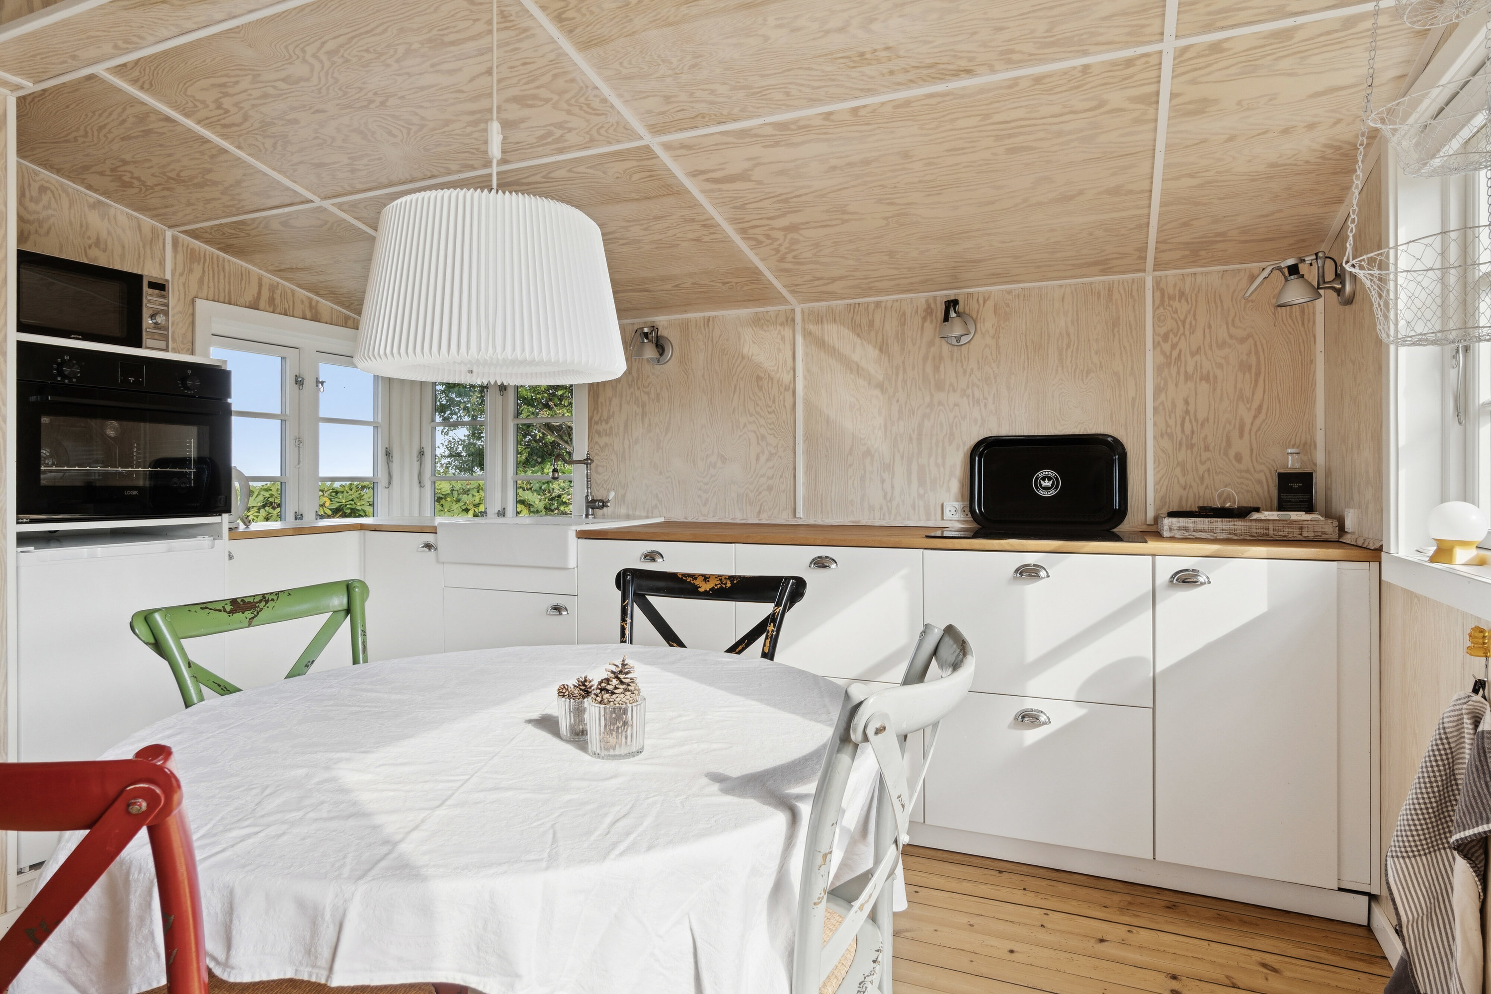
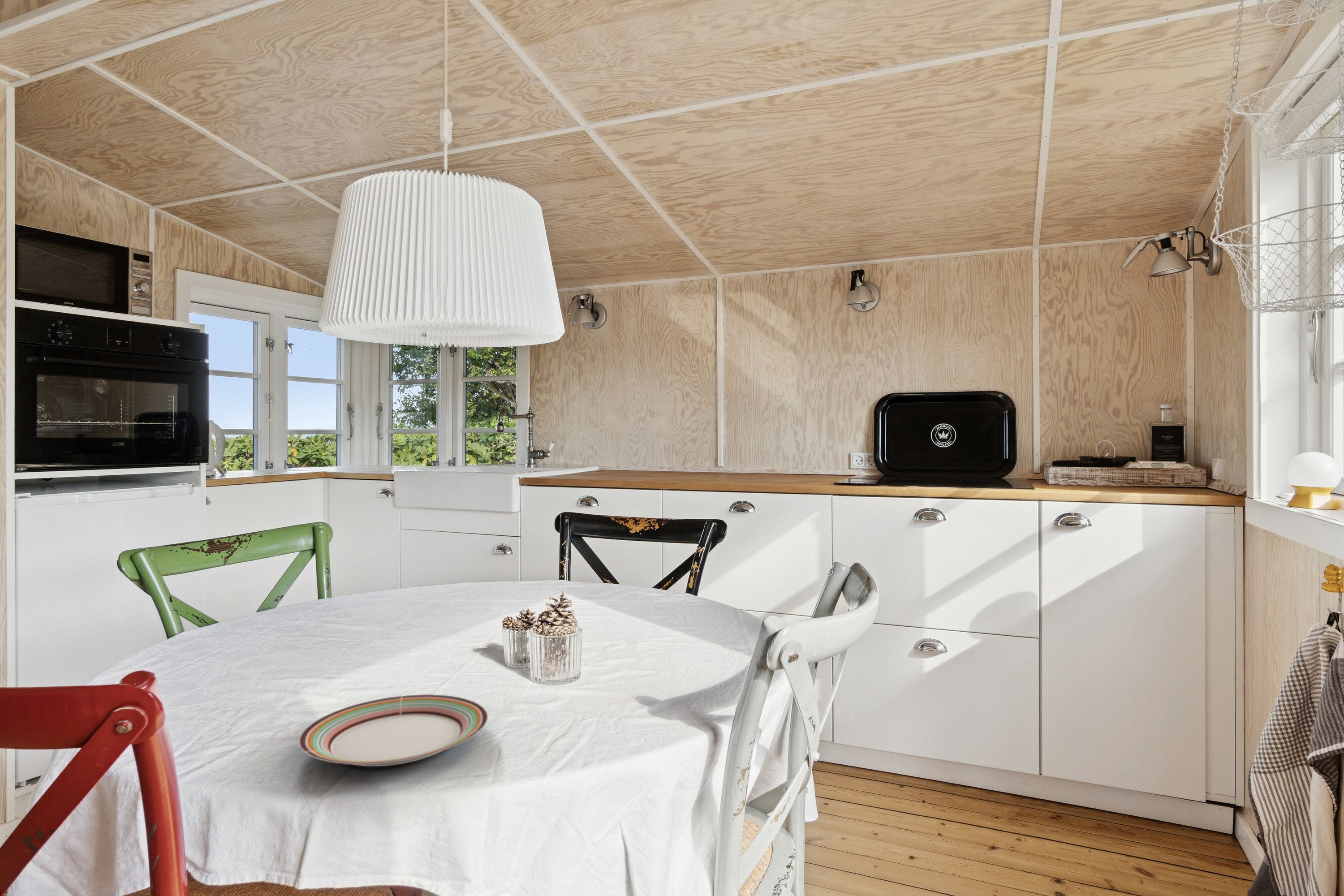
+ plate [298,694,488,767]
